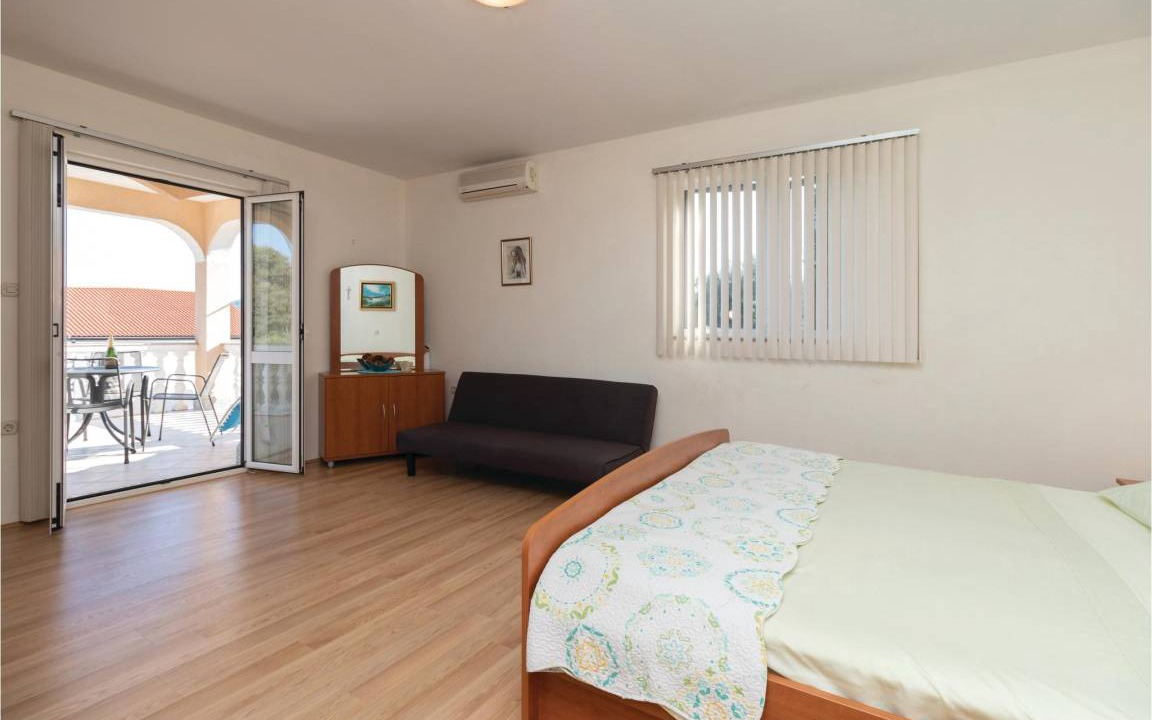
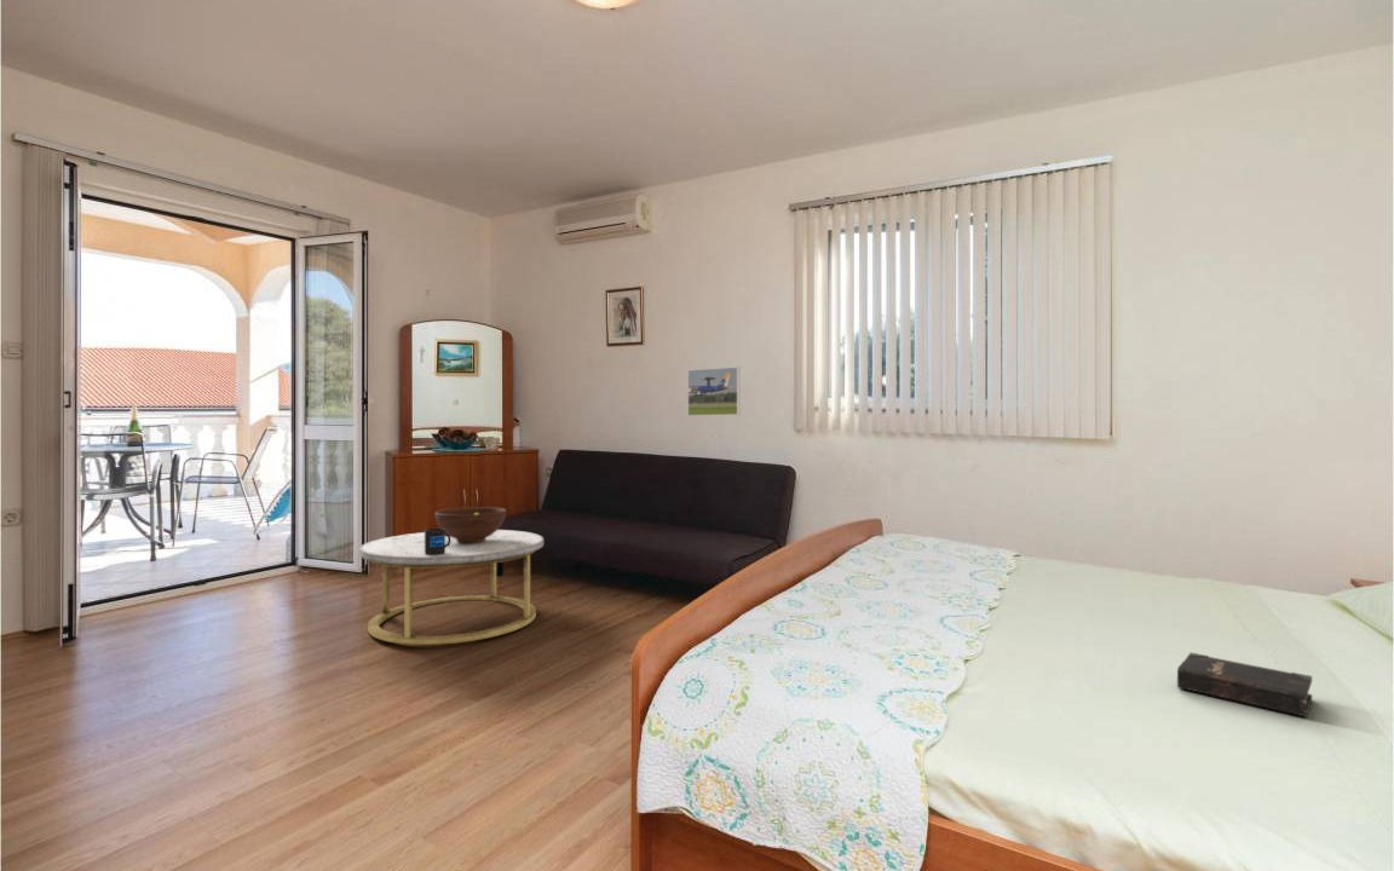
+ fruit bowl [434,506,507,543]
+ mug [424,526,451,555]
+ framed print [686,365,741,417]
+ hardback book [1176,651,1313,719]
+ coffee table [358,529,545,646]
